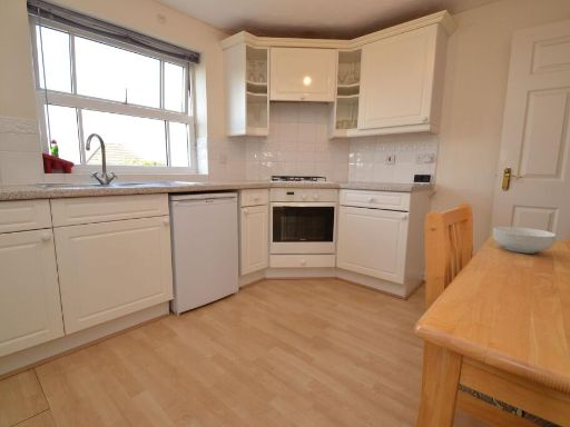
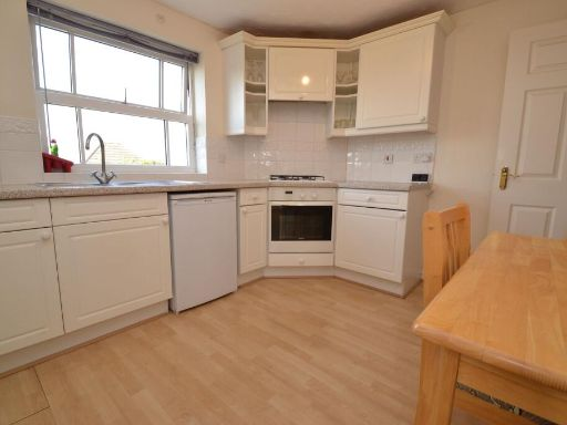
- cereal bowl [492,226,557,255]
